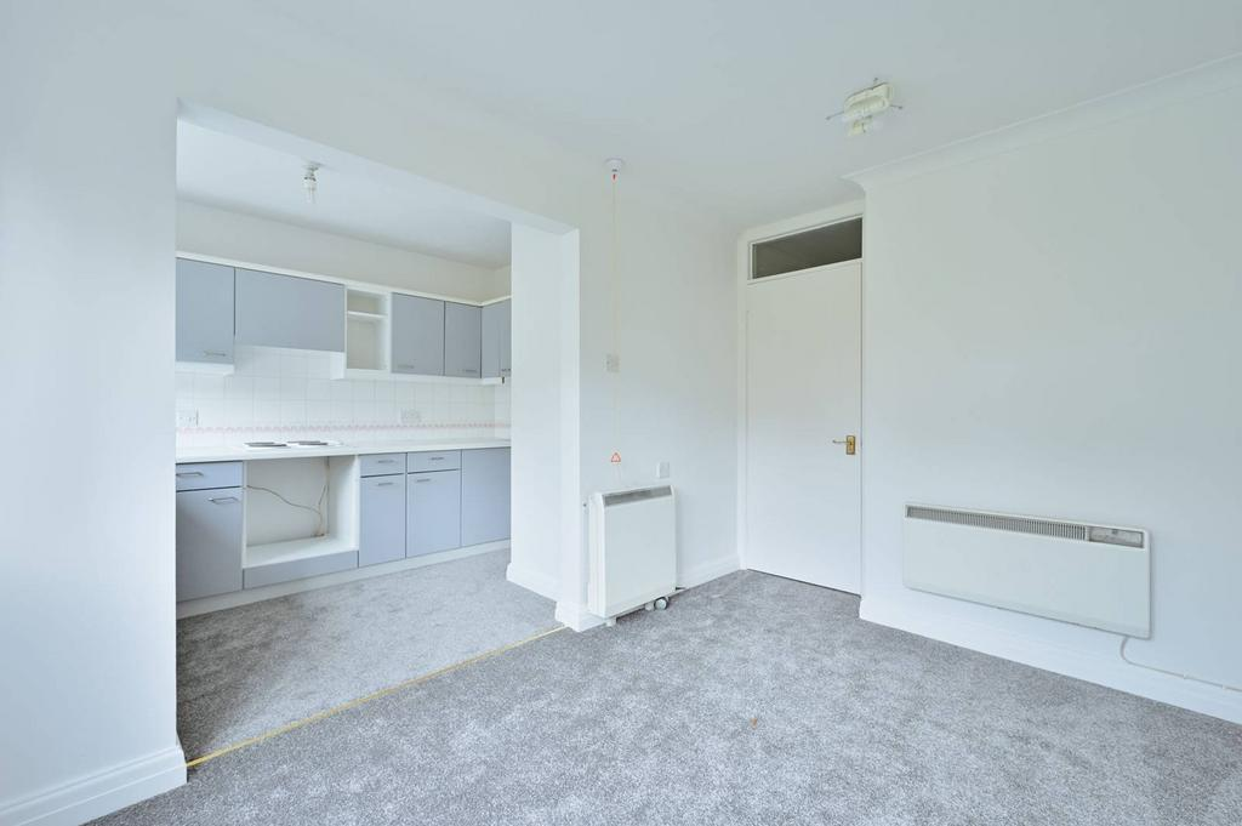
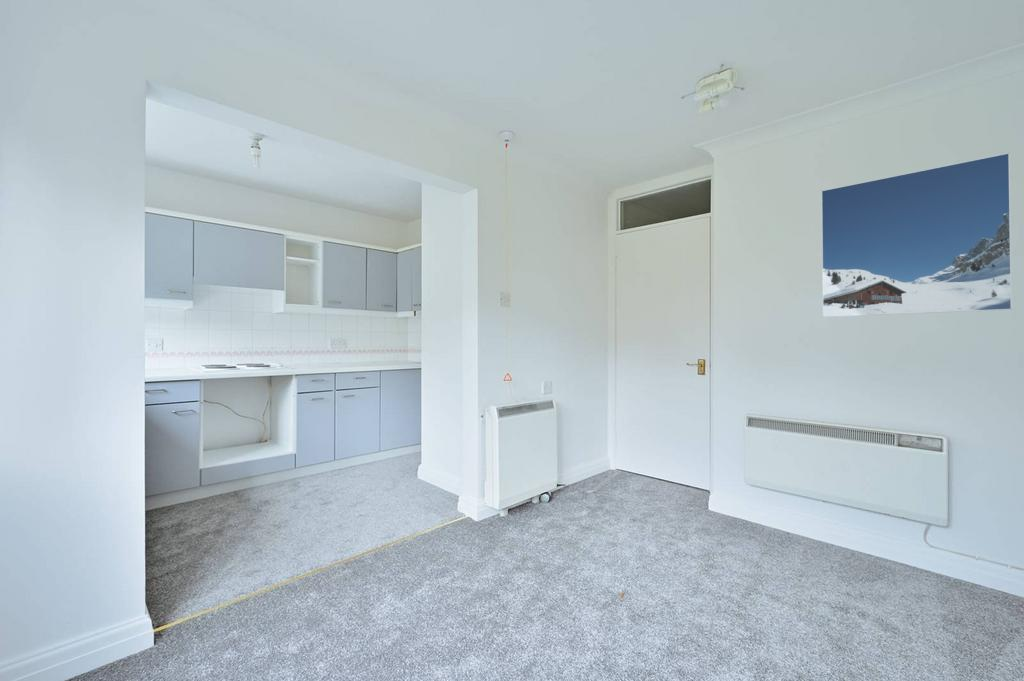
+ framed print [820,152,1013,318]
